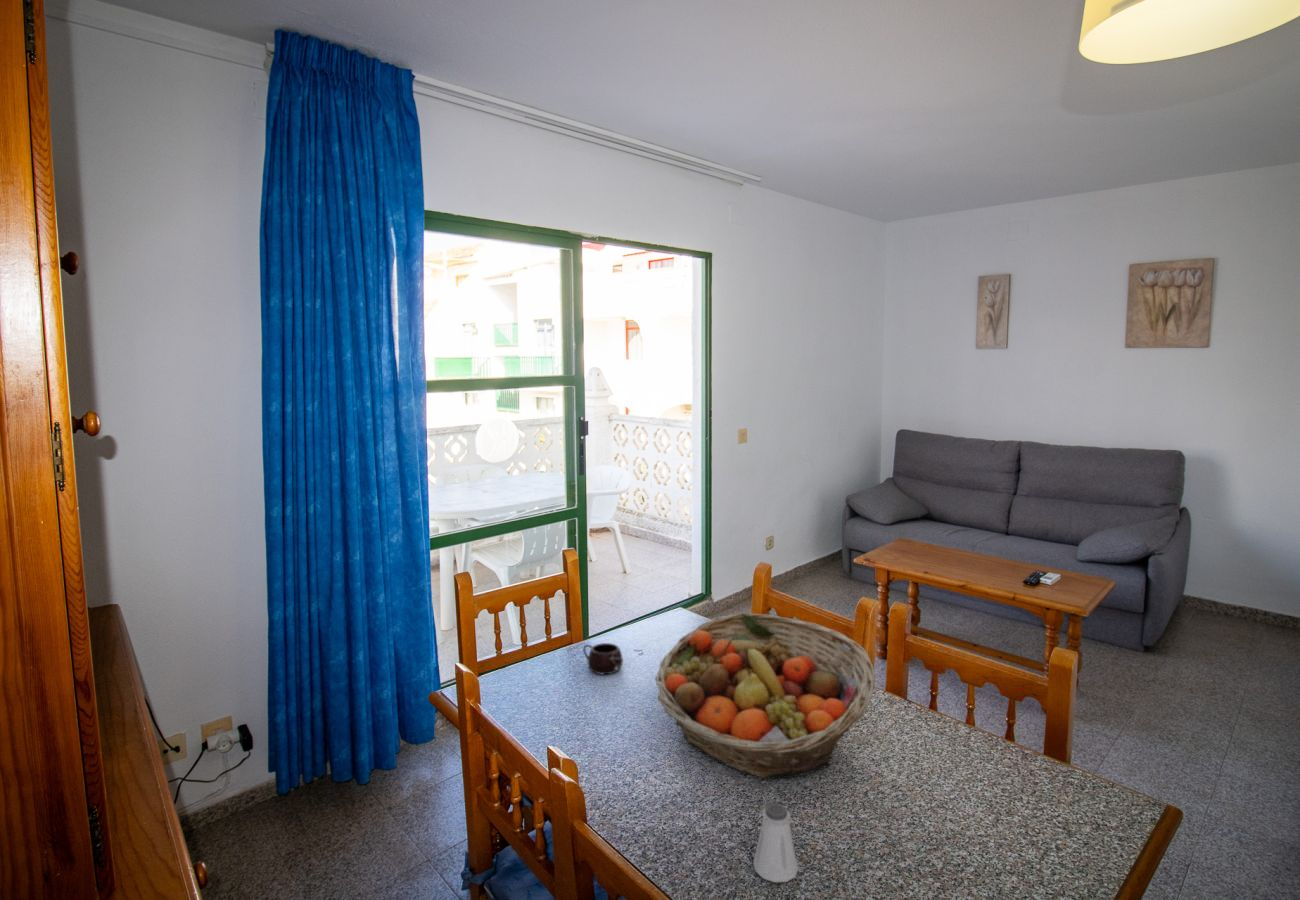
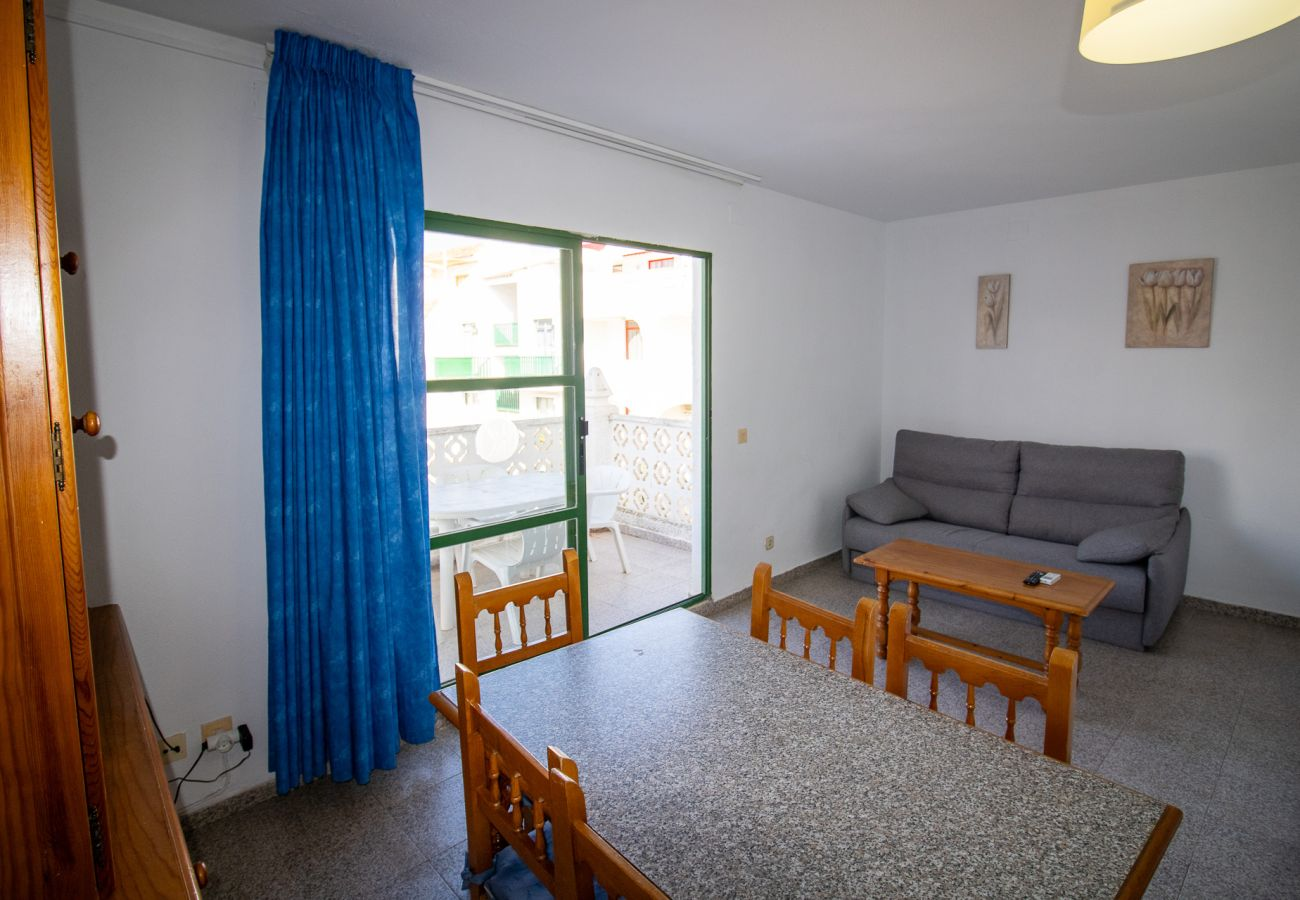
- mug [582,642,624,675]
- saltshaker [752,802,799,883]
- fruit basket [654,612,876,780]
